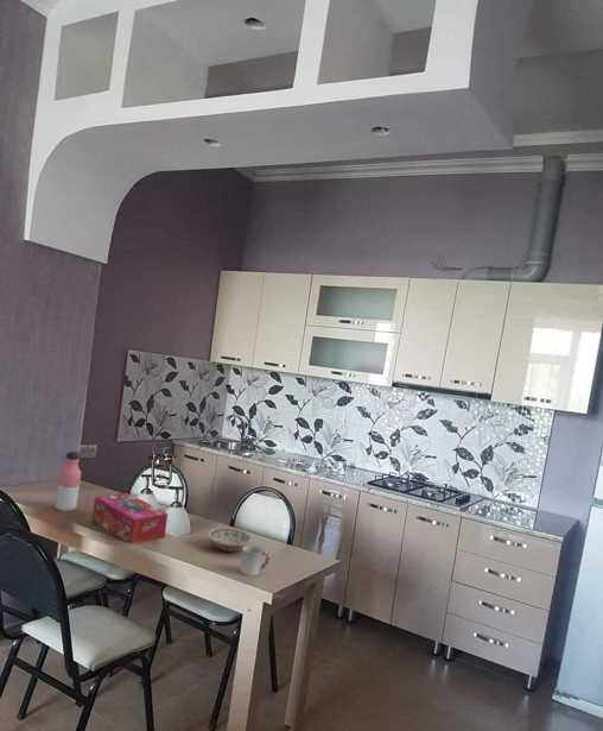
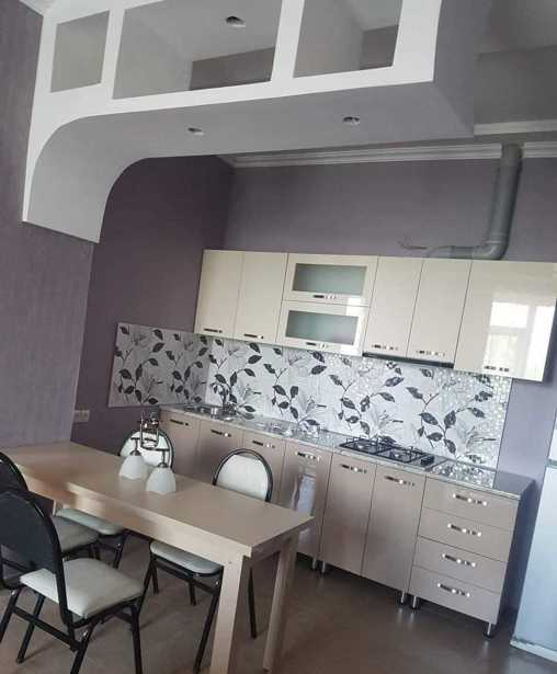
- cup [239,544,271,576]
- bowl [207,527,253,553]
- tissue box [91,491,169,544]
- water bottle [55,450,82,513]
